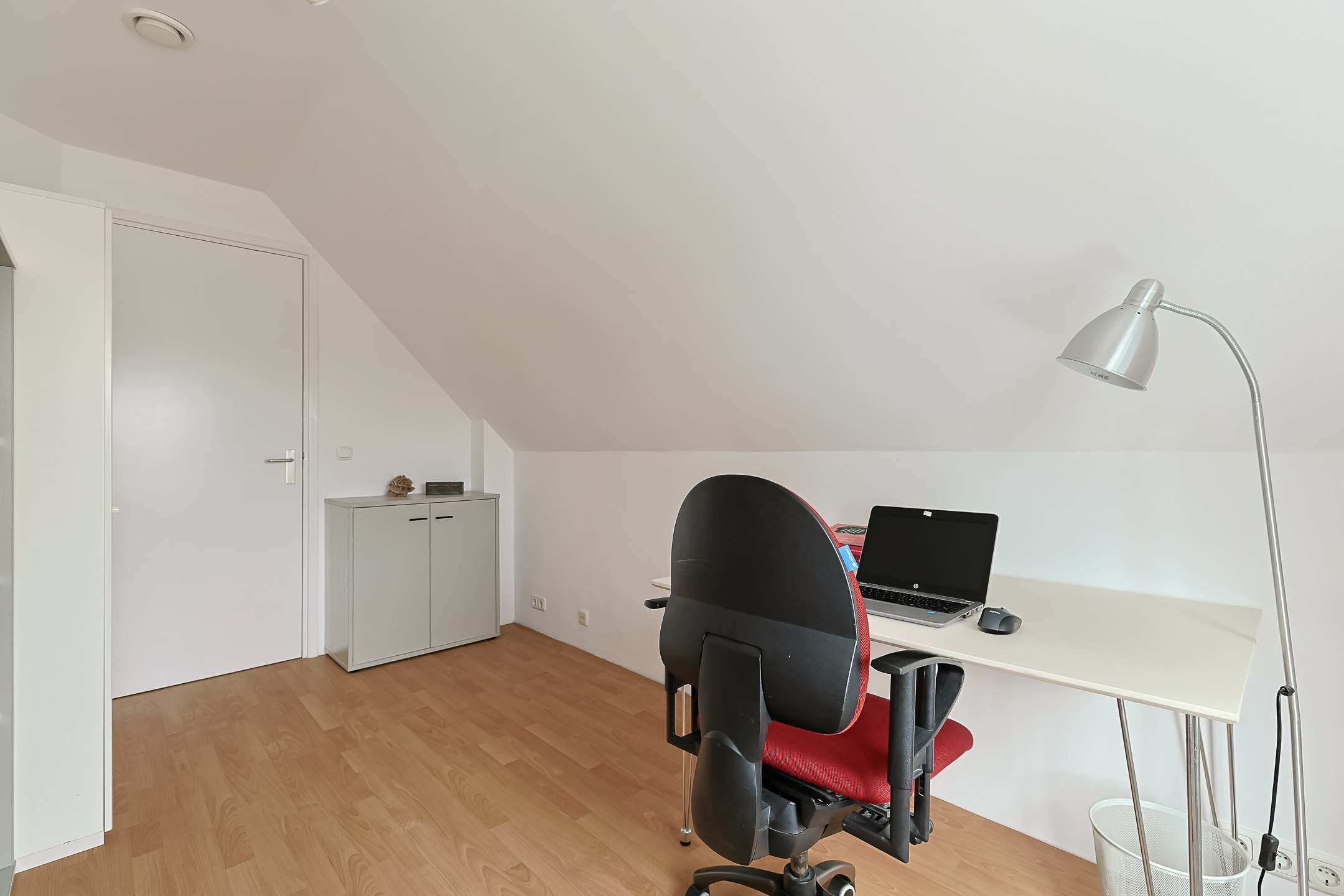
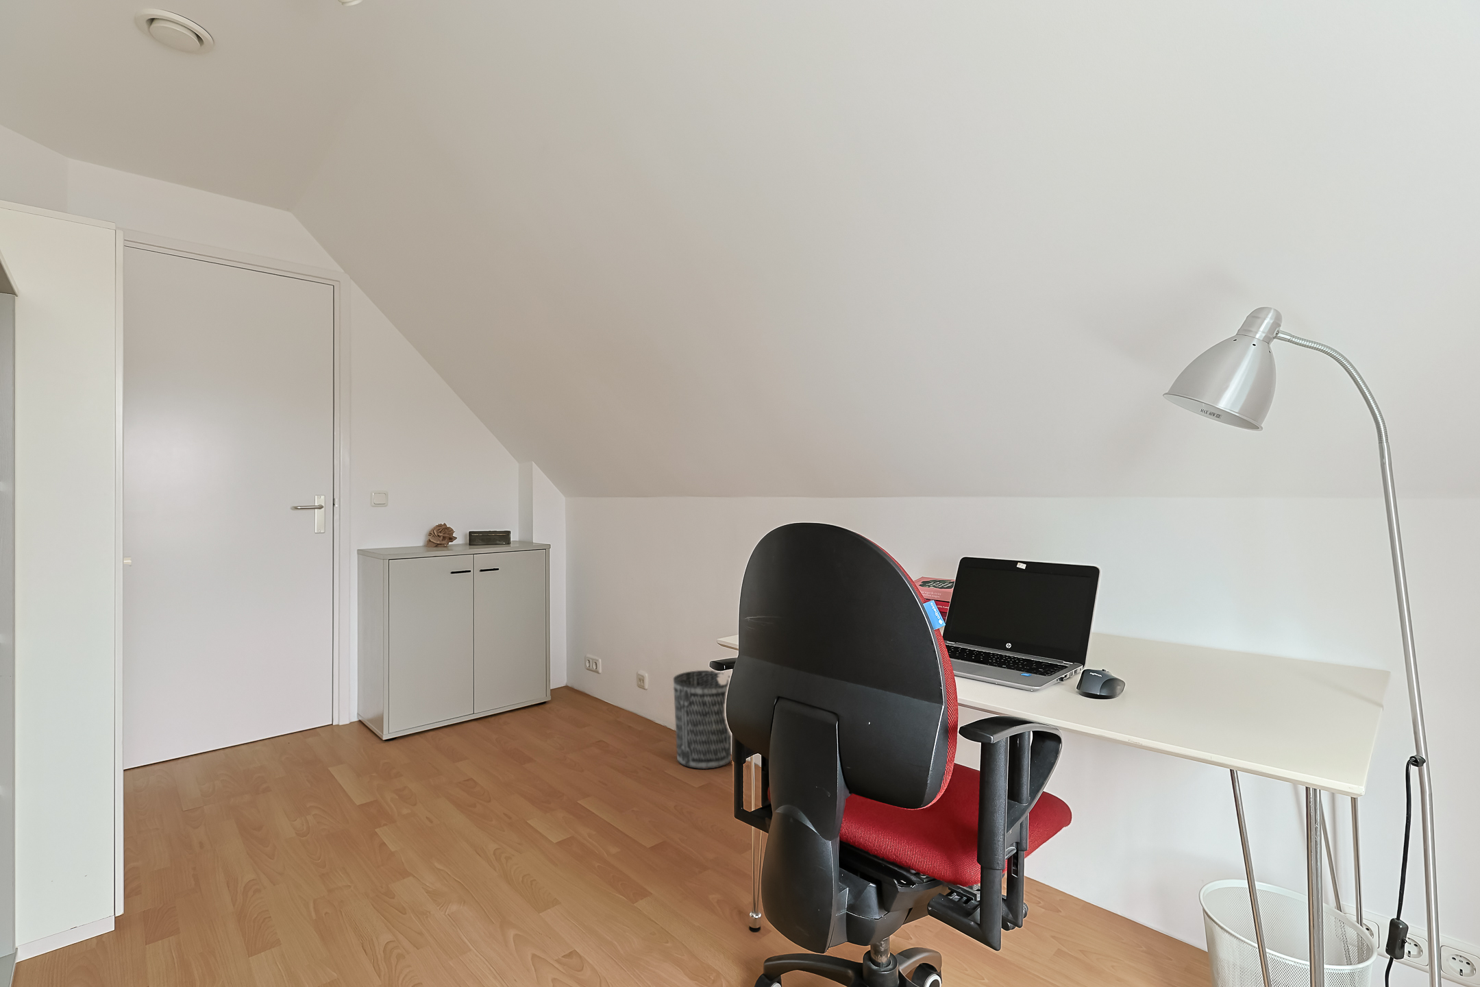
+ wastebasket [673,670,732,770]
